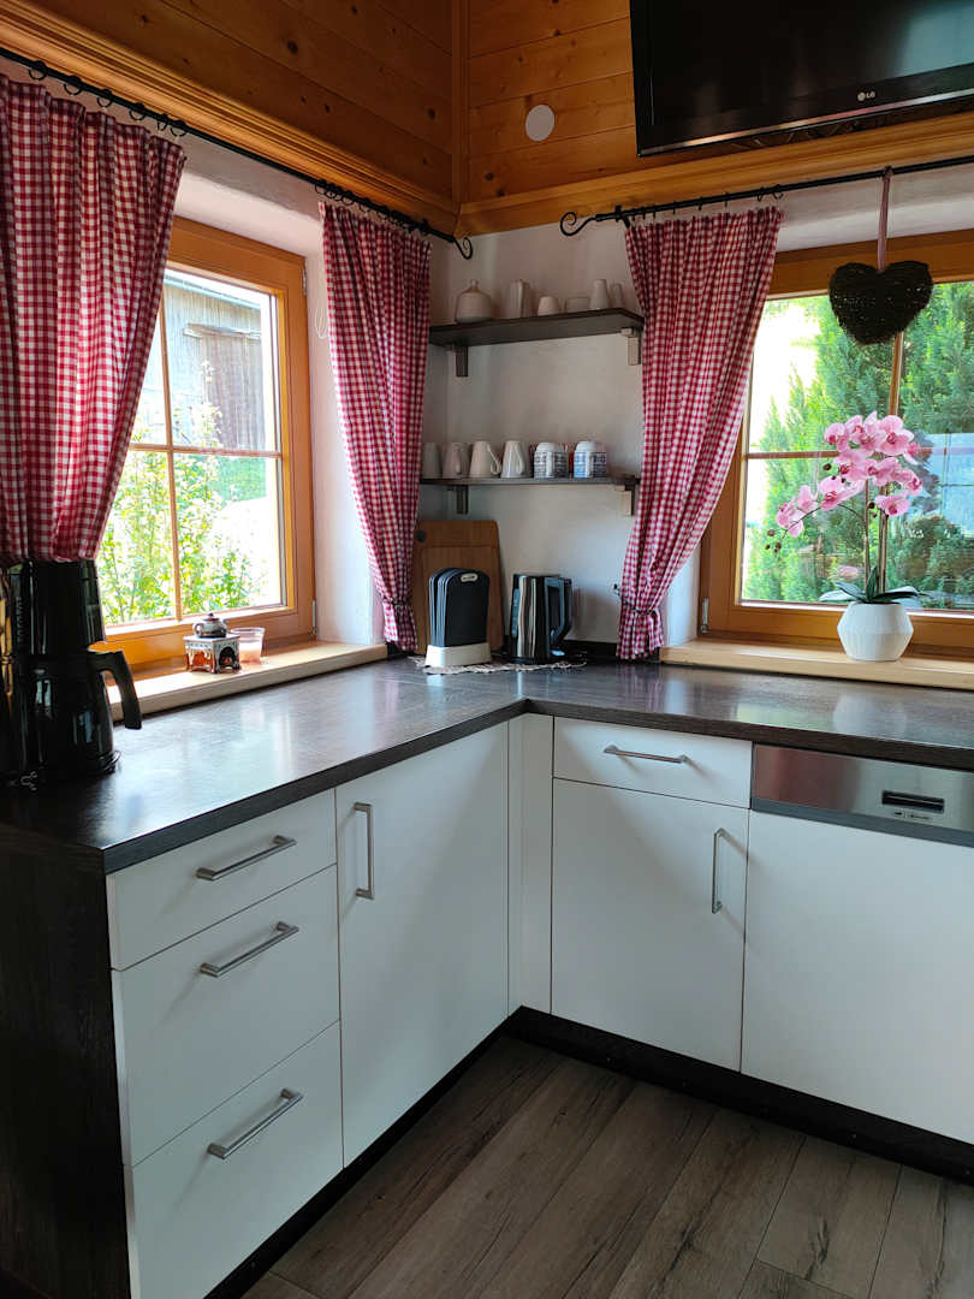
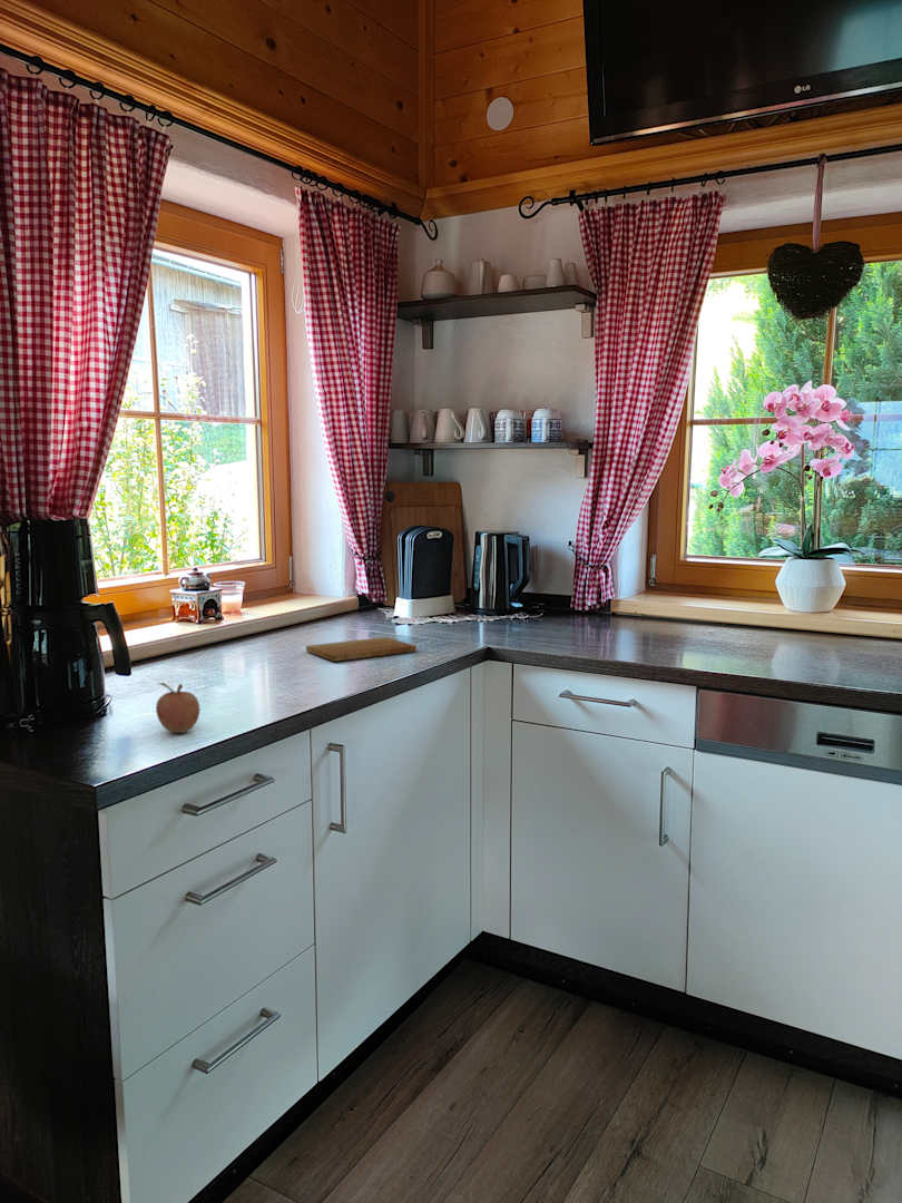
+ fruit [155,682,200,734]
+ cutting board [305,636,418,663]
